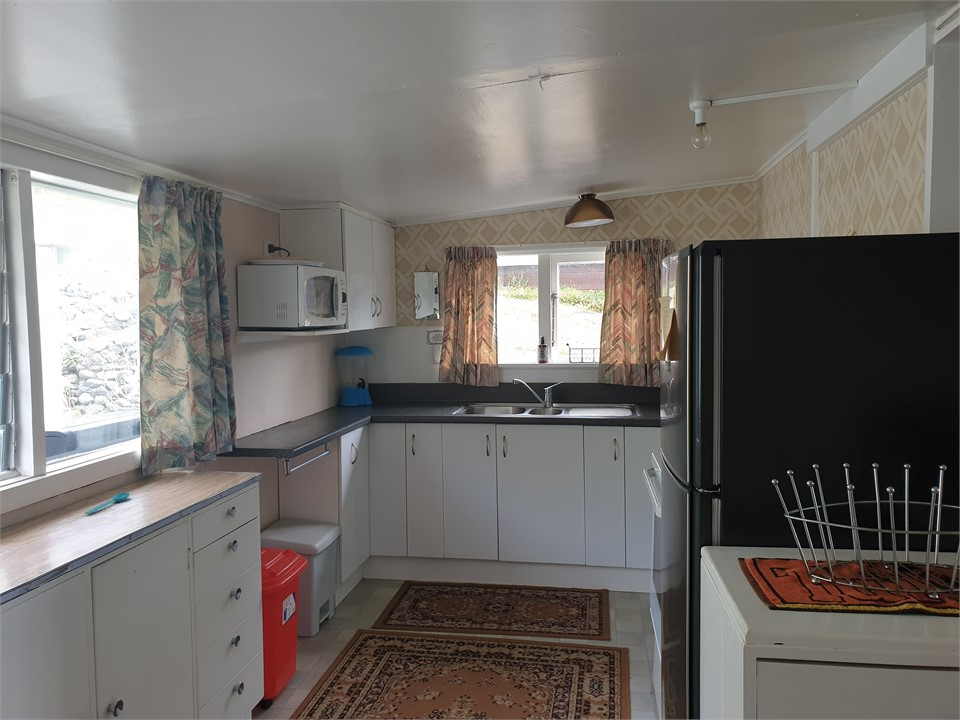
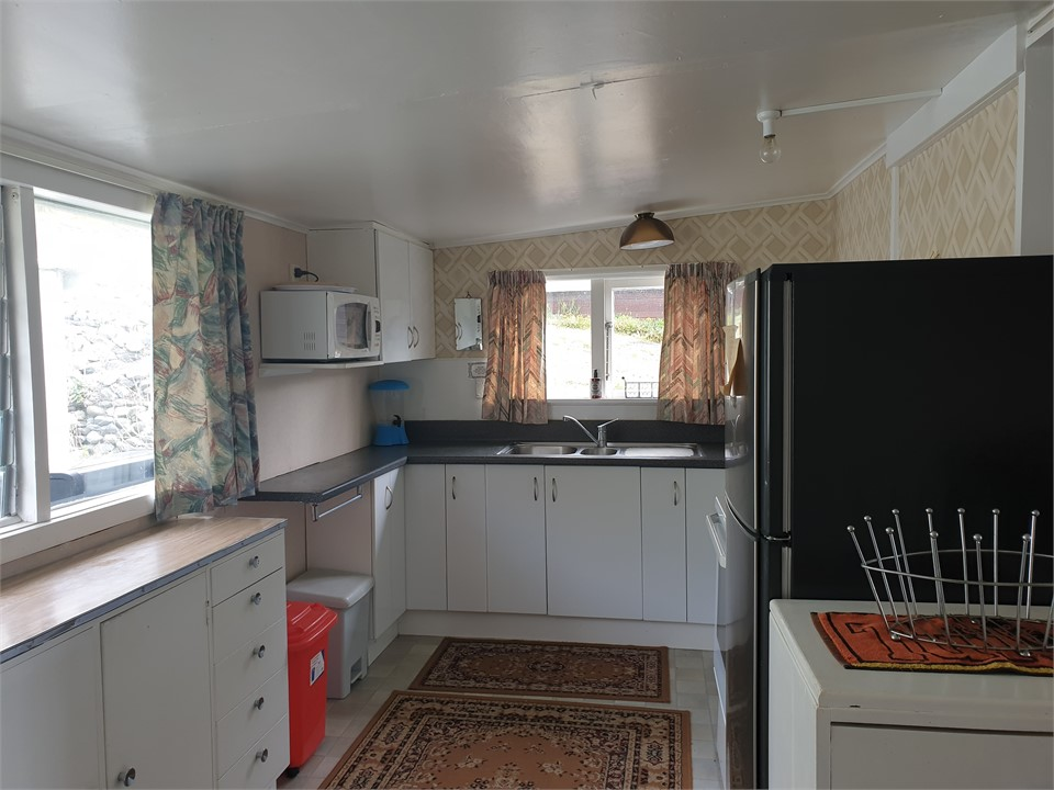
- spoon [84,492,131,515]
